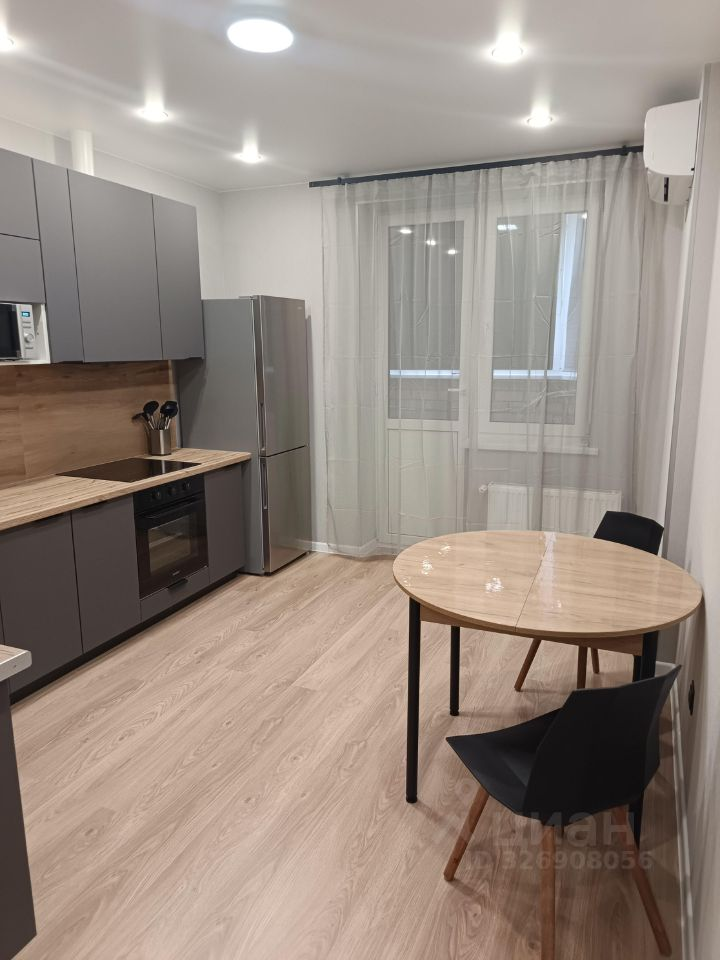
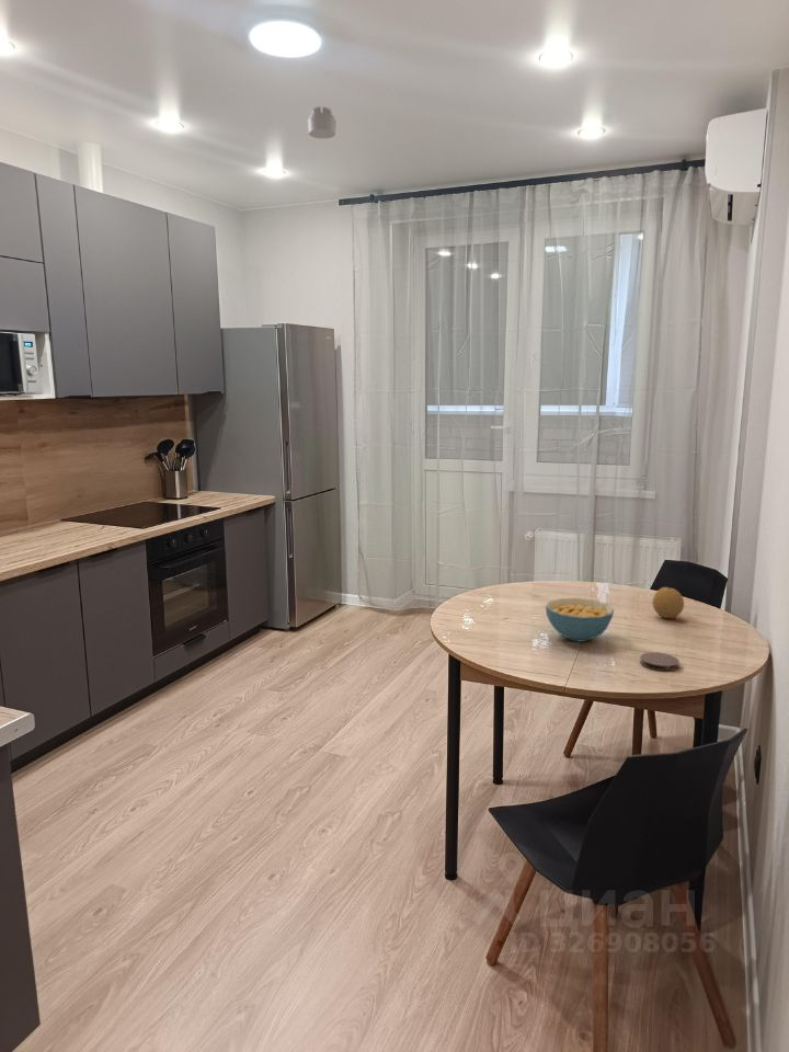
+ coaster [639,651,681,672]
+ smoke detector [307,105,338,139]
+ fruit [651,586,685,619]
+ cereal bowl [545,597,615,642]
